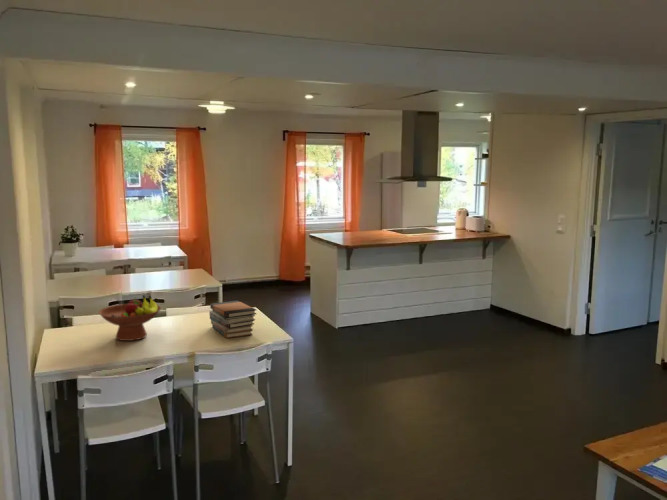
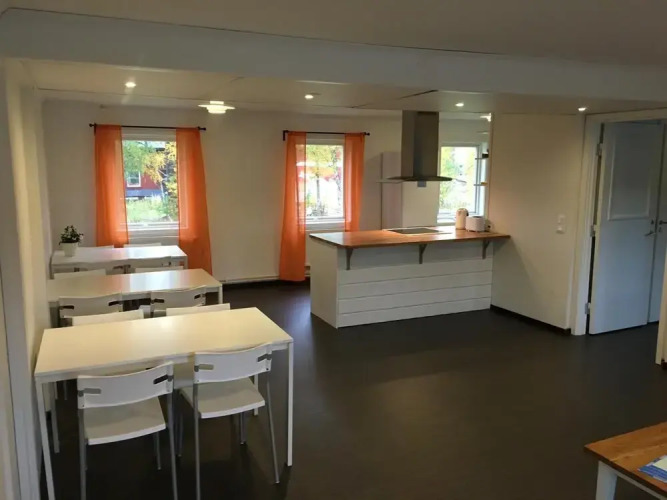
- fruit bowl [97,294,162,342]
- book stack [208,300,258,339]
